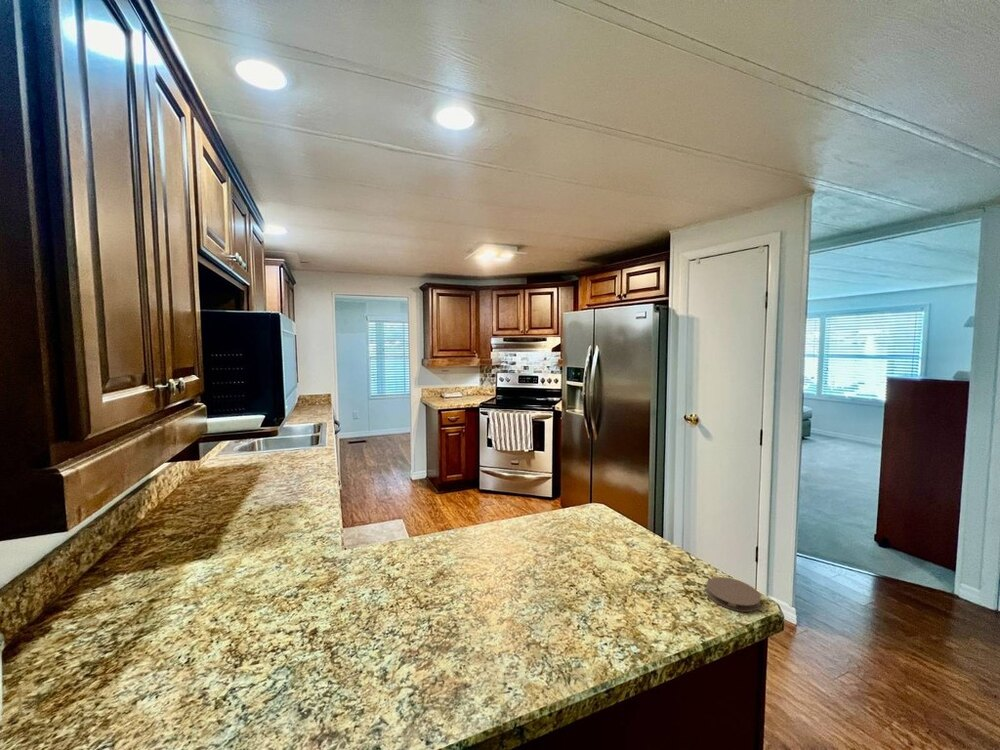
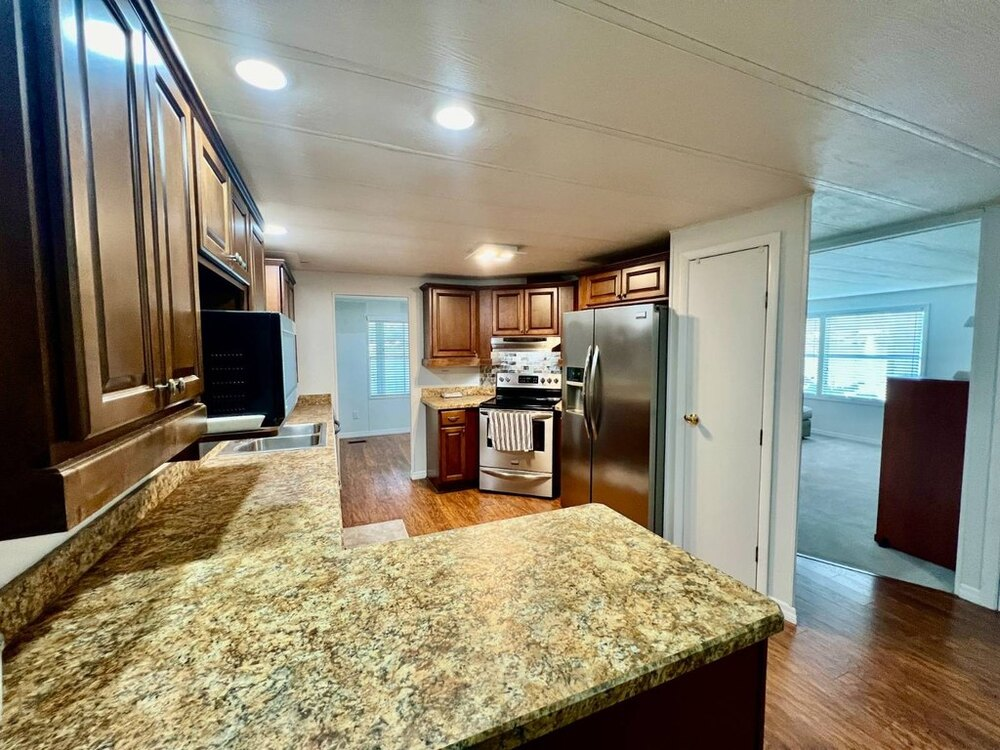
- coaster [705,576,762,613]
